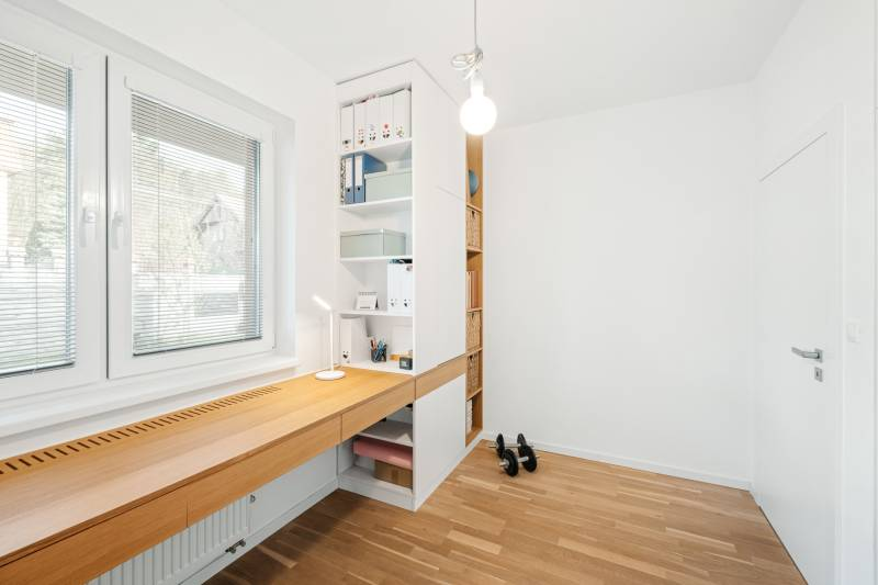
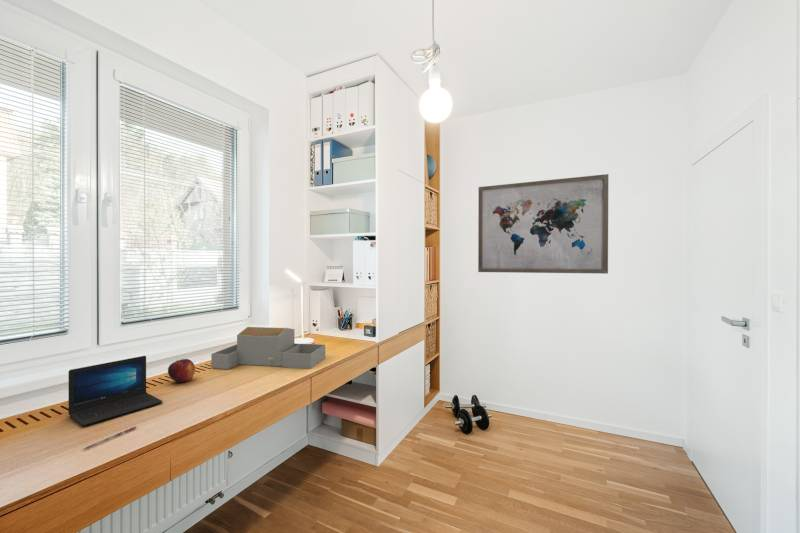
+ fruit [167,358,196,384]
+ pen [83,425,138,451]
+ wall art [477,173,609,275]
+ architectural model [210,326,326,370]
+ laptop [67,355,164,427]
